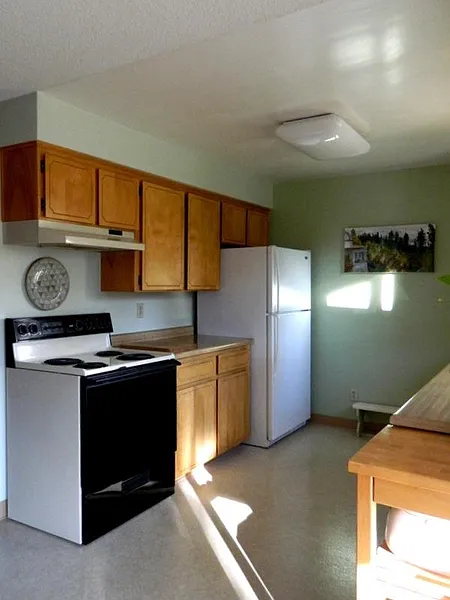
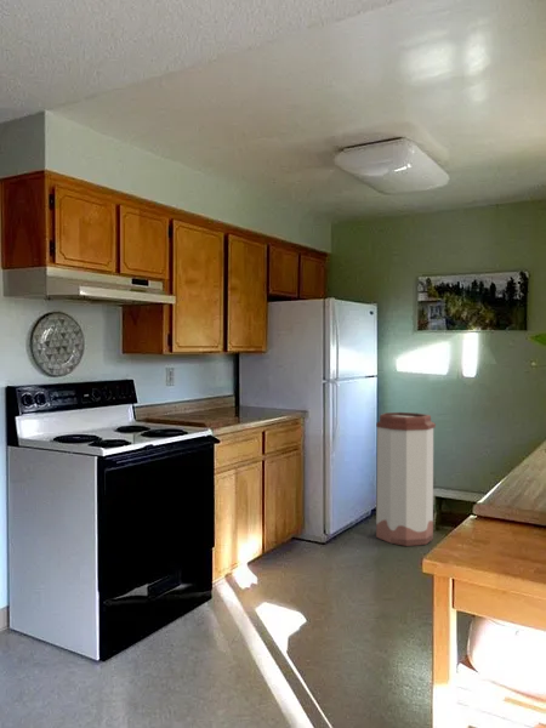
+ trash can [375,411,437,547]
